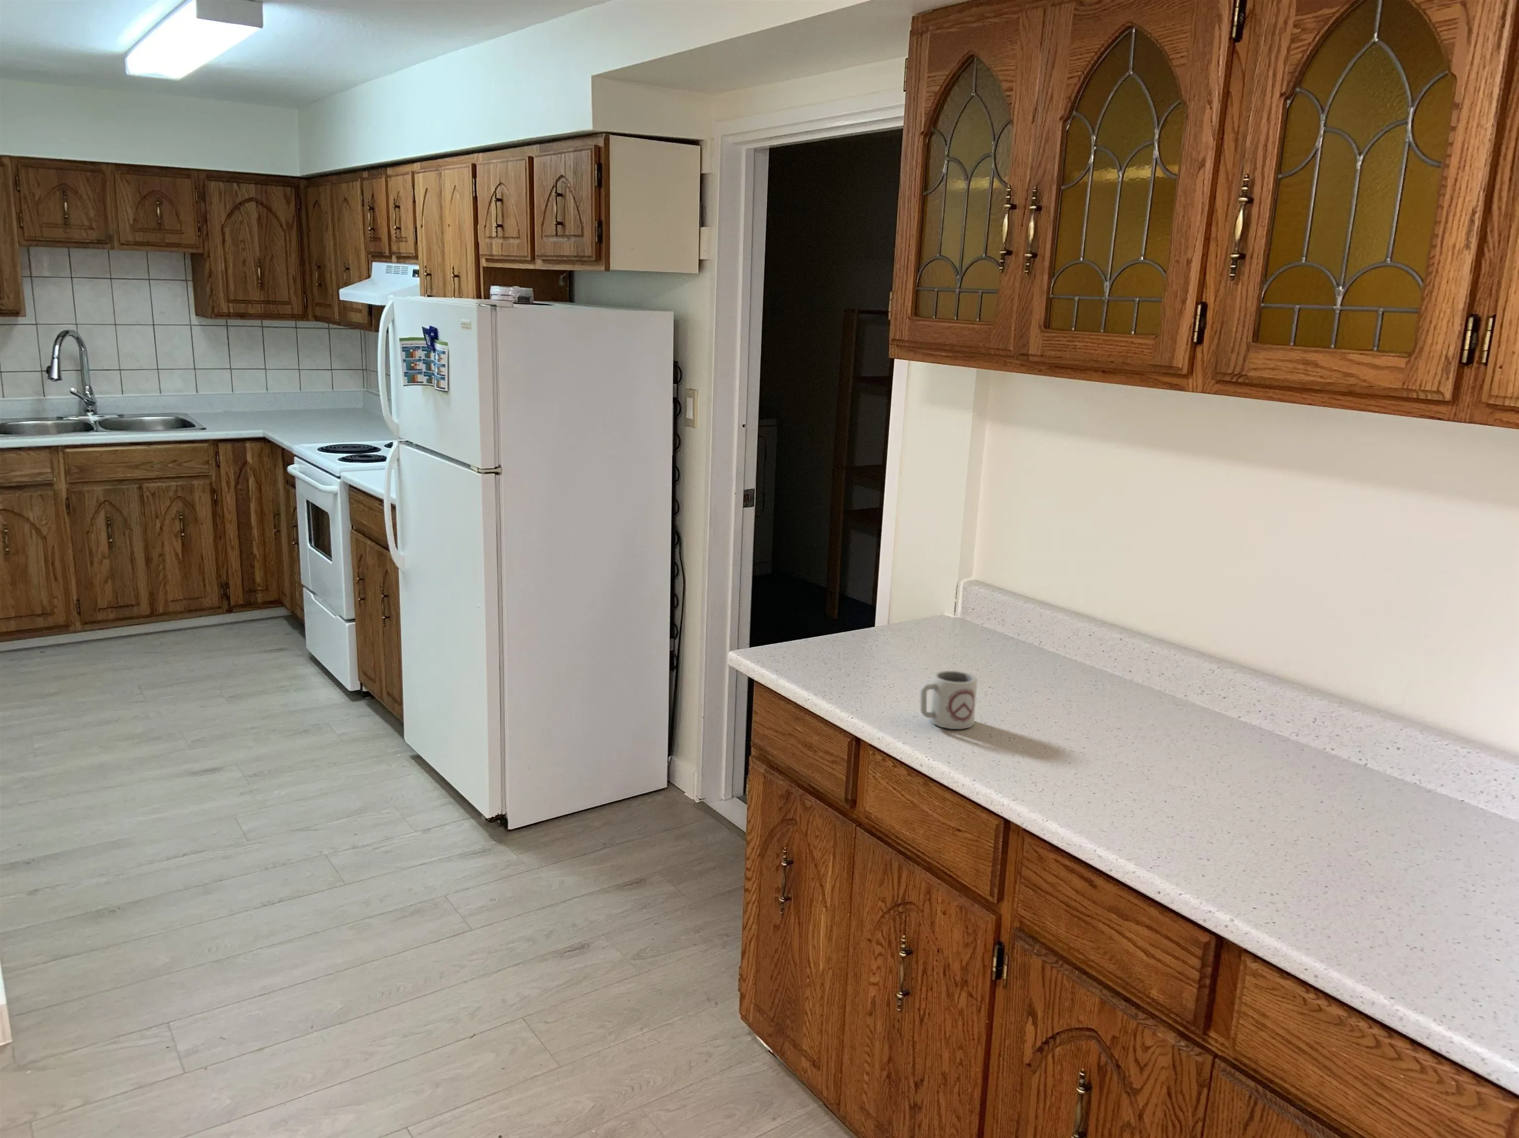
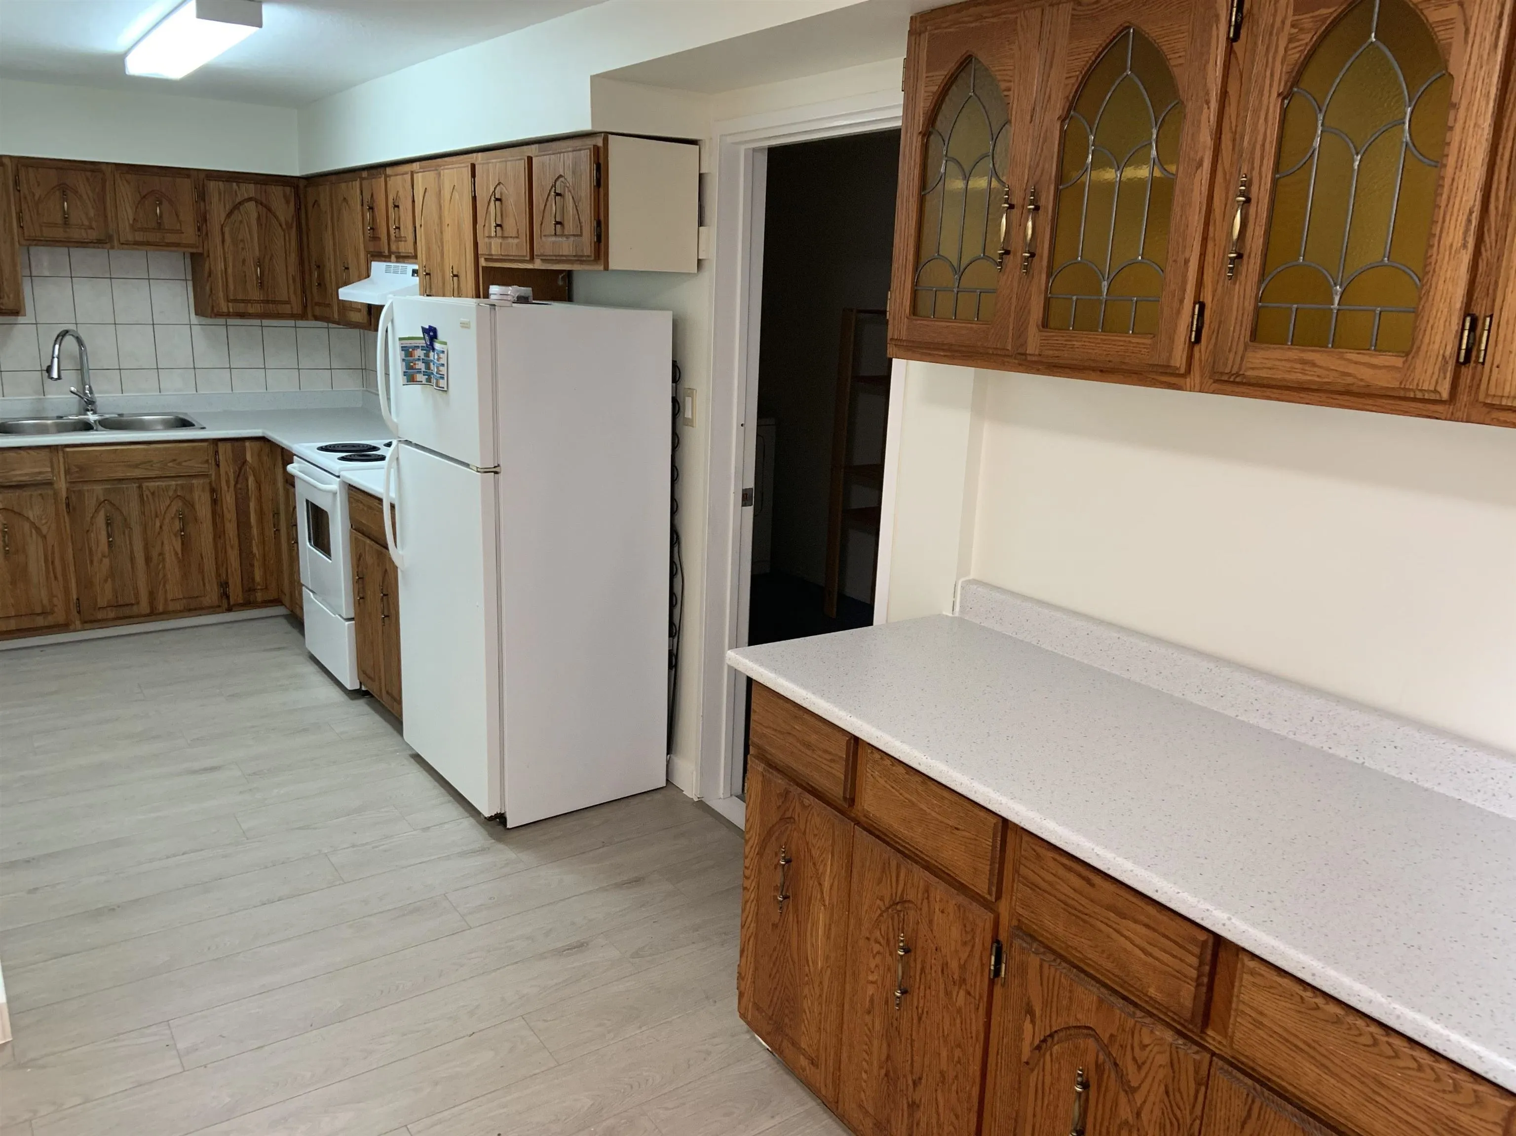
- cup [920,671,978,729]
